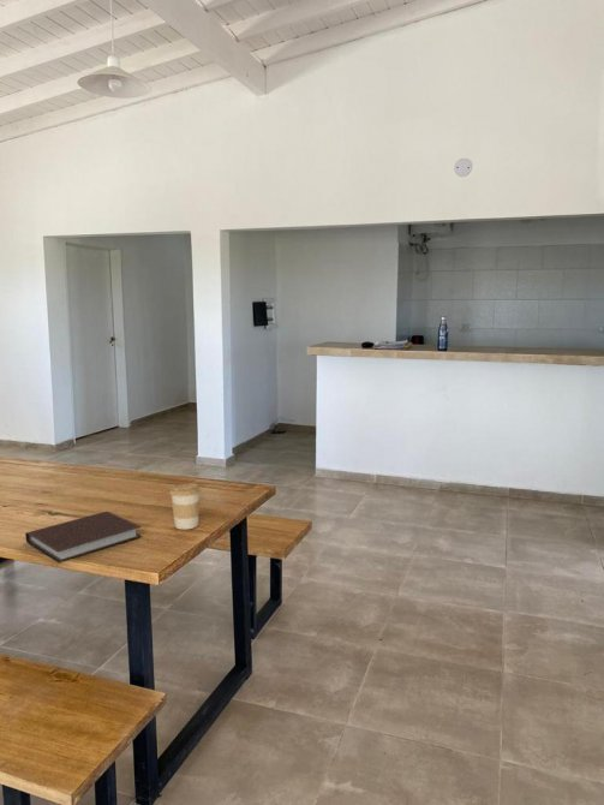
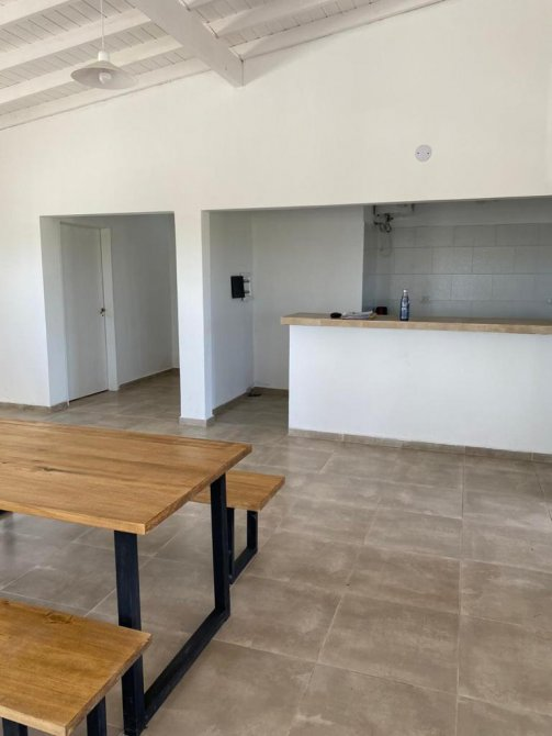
- notebook [24,511,143,564]
- coffee cup [169,483,202,531]
